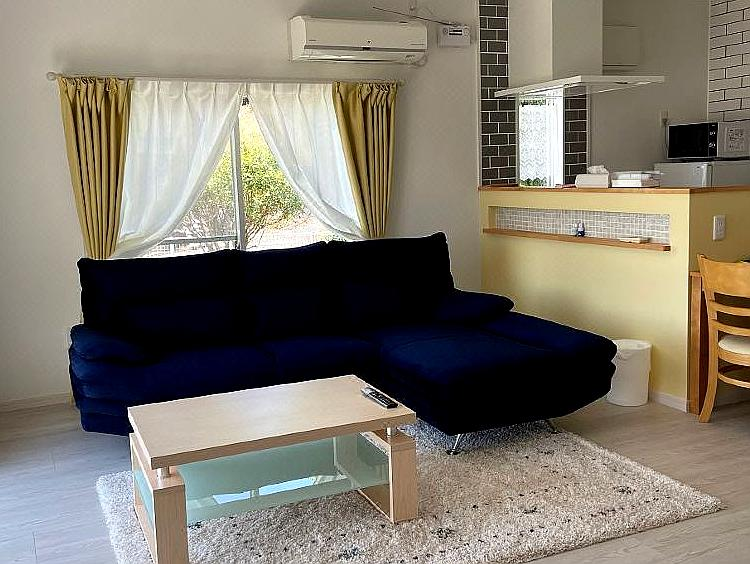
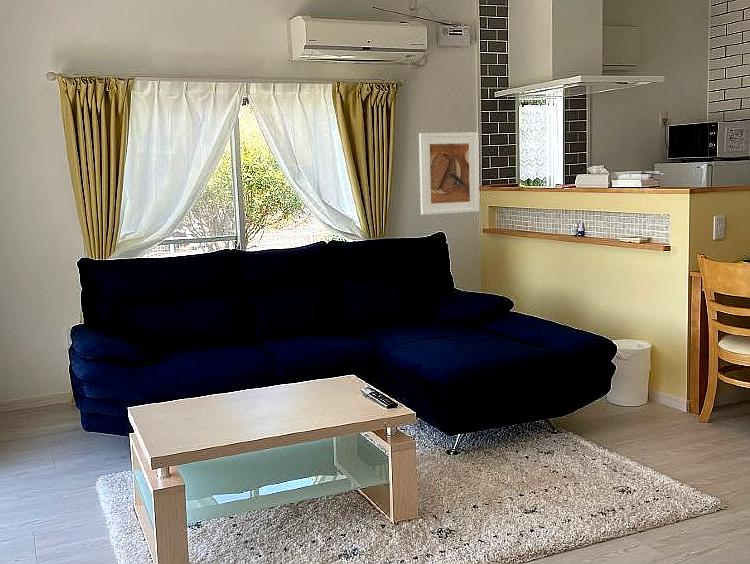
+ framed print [418,131,480,216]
